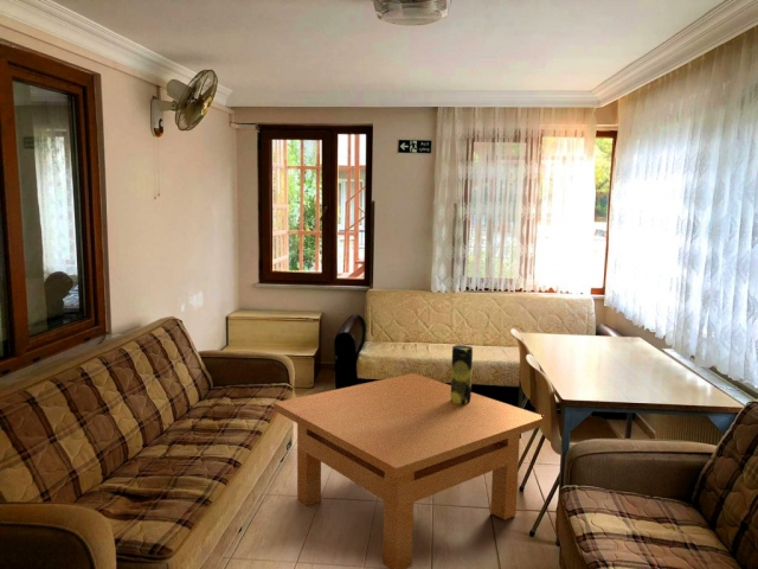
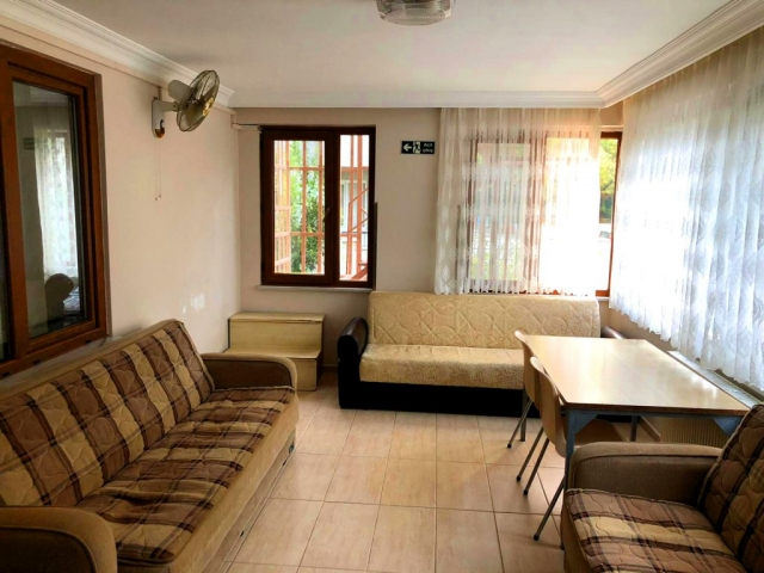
- table [272,372,544,569]
- vase [450,344,474,404]
